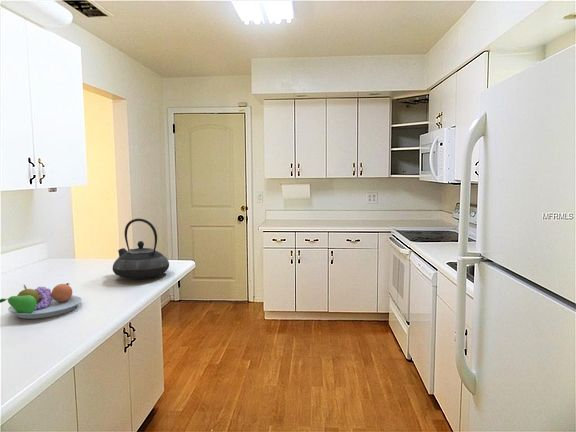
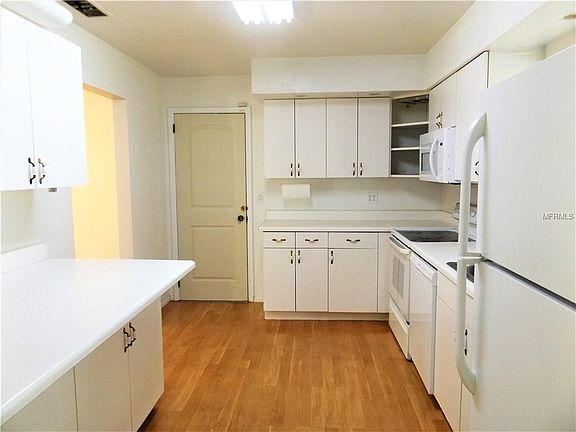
- teapot [112,218,170,280]
- fruit bowl [0,282,83,320]
